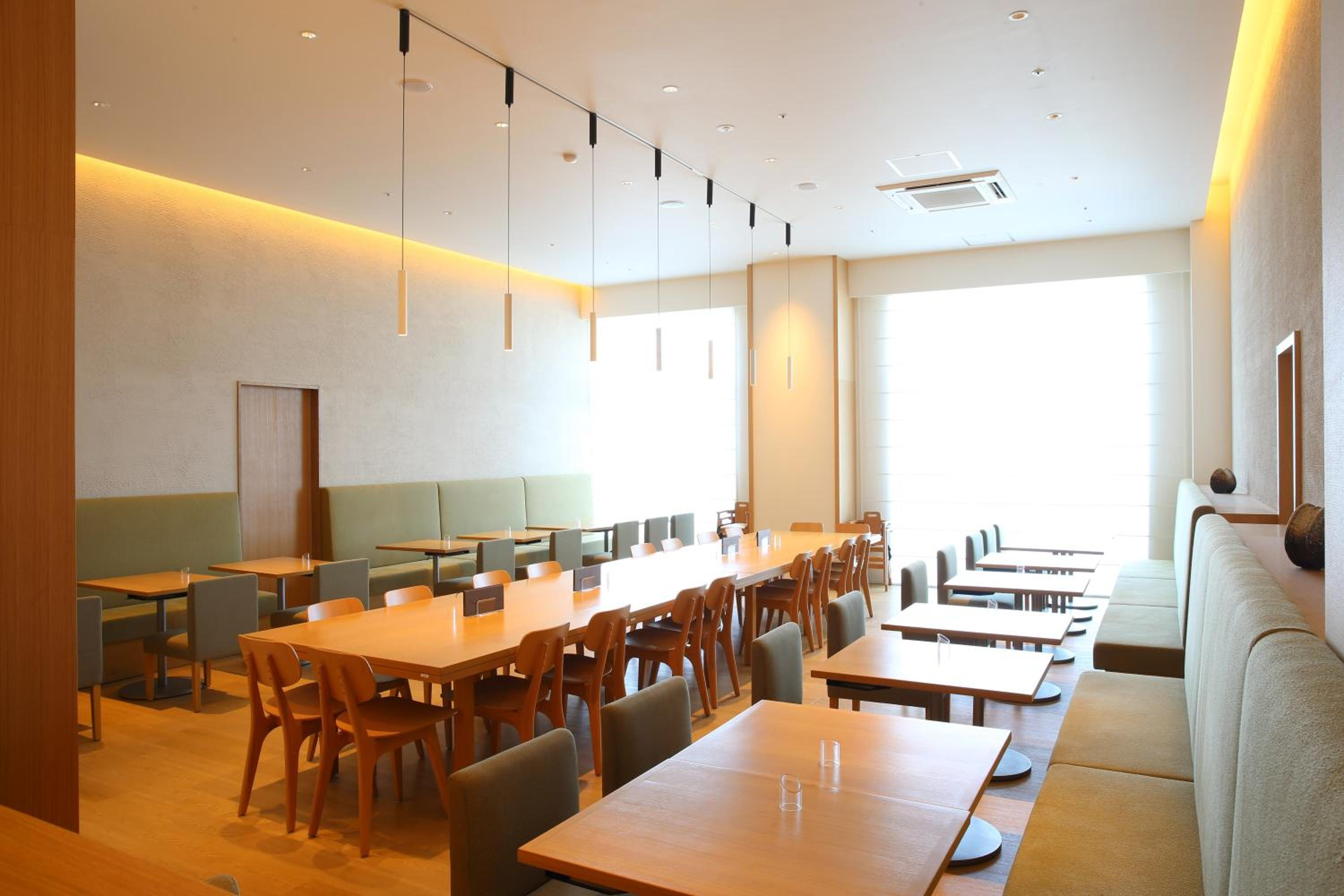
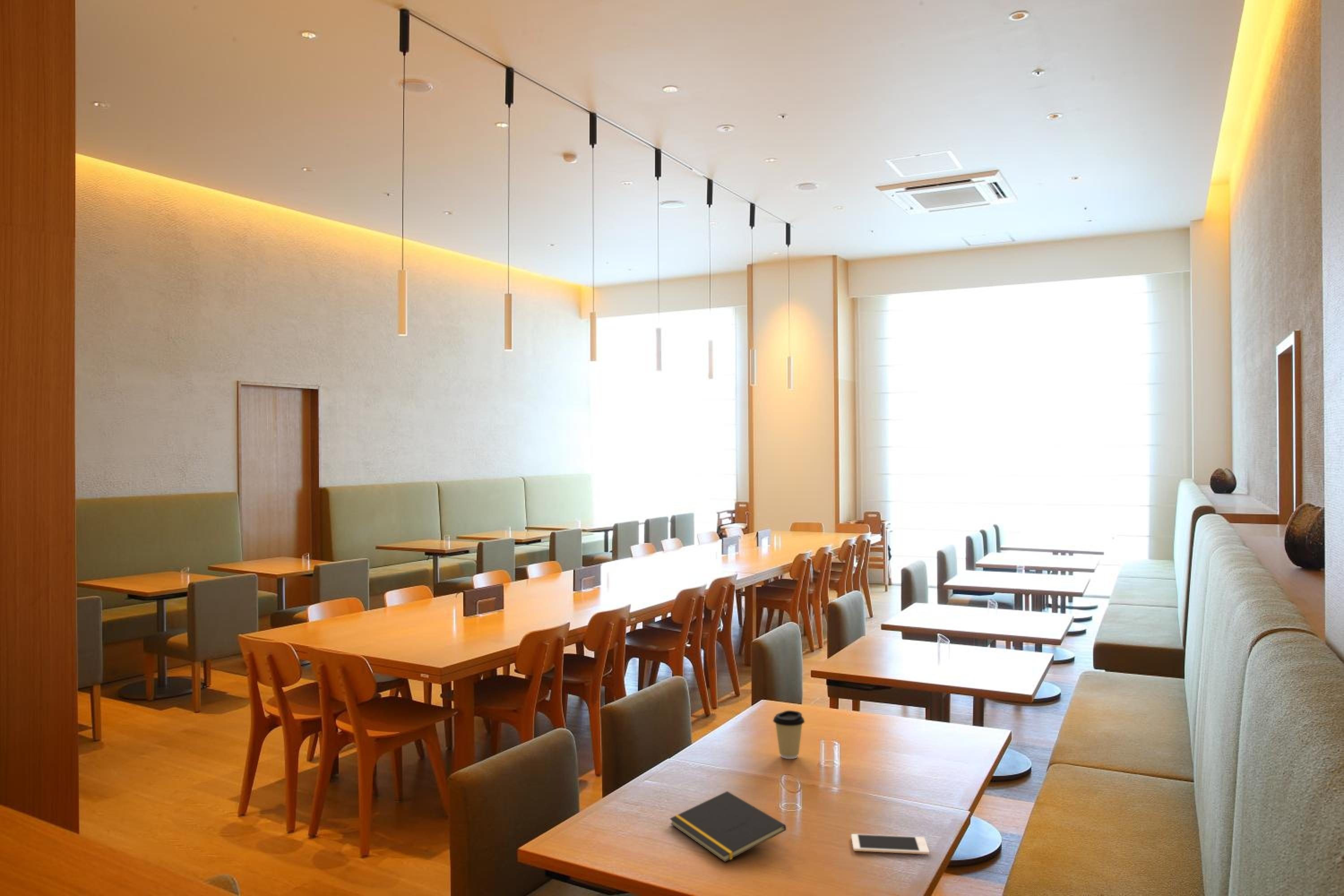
+ coffee cup [772,710,805,759]
+ cell phone [851,833,930,855]
+ notepad [669,791,787,862]
